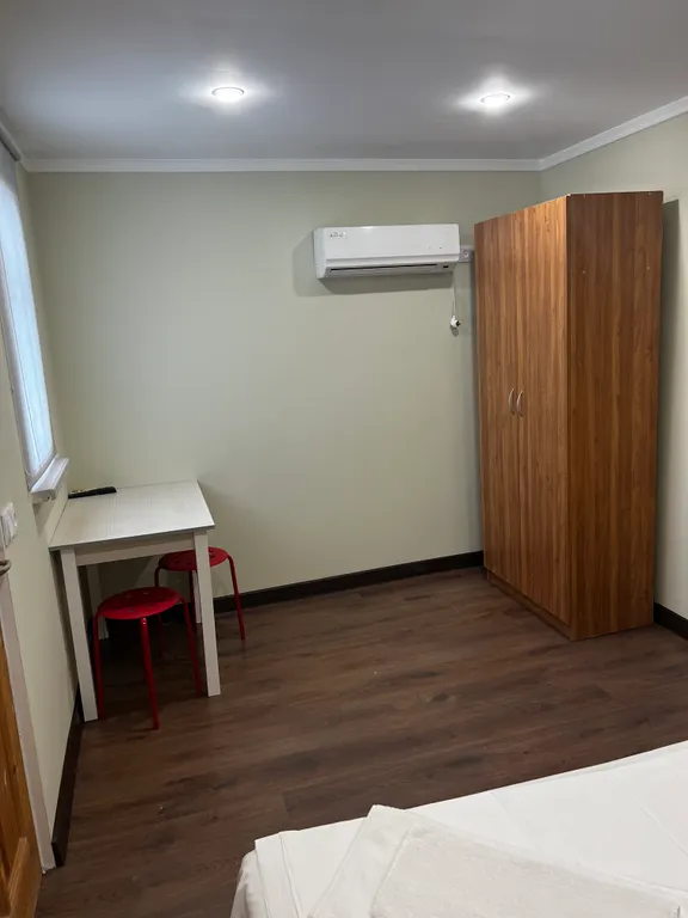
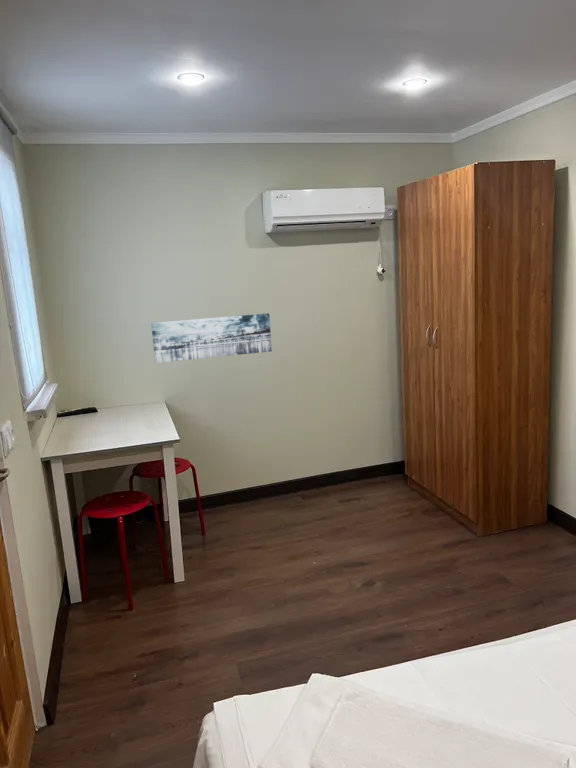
+ wall art [150,312,273,364]
